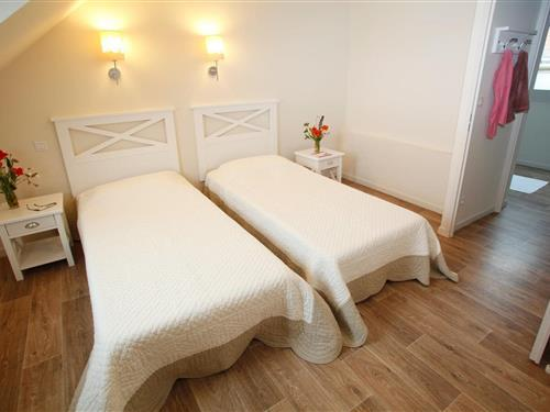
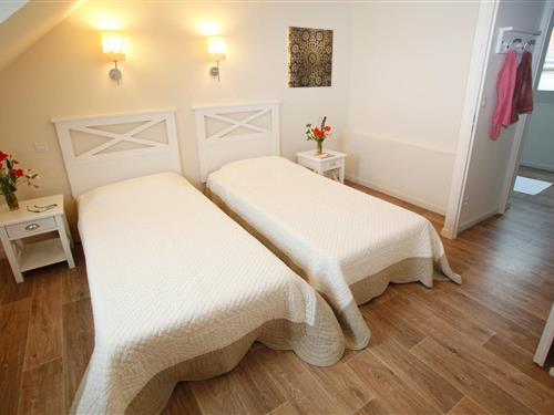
+ wall art [286,25,335,89]
